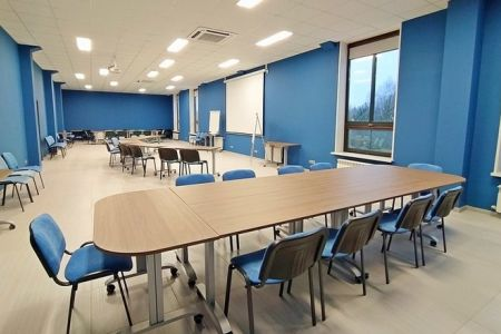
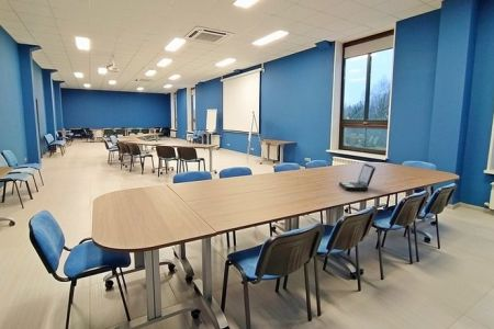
+ laptop [338,162,377,192]
